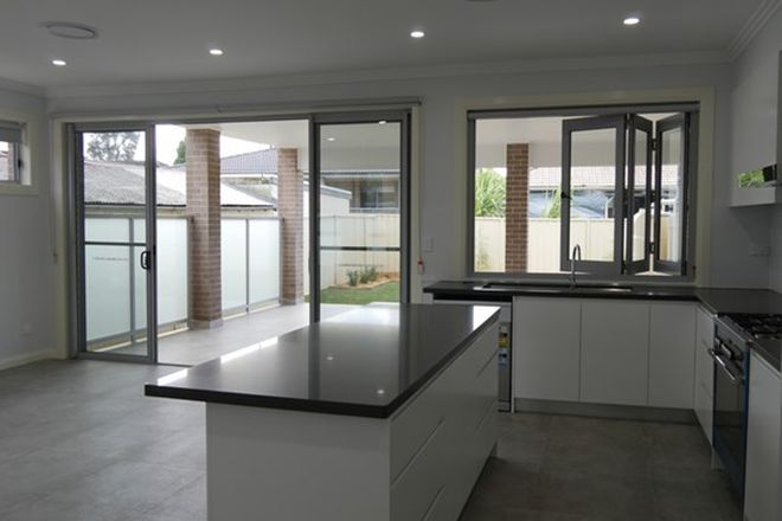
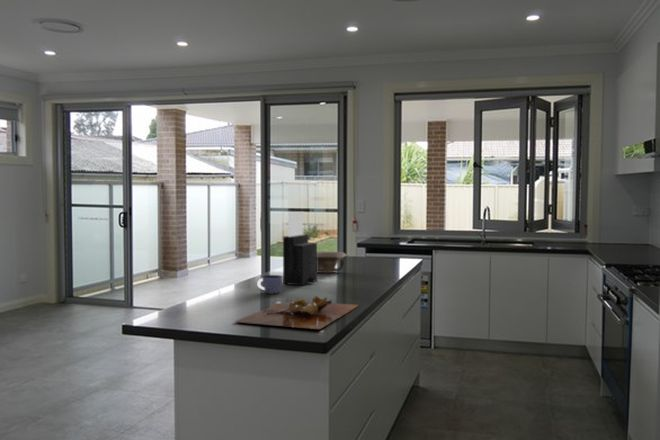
+ cup [256,274,283,295]
+ cutting board [234,295,360,330]
+ knife block [282,211,318,286]
+ bowl [317,251,347,274]
